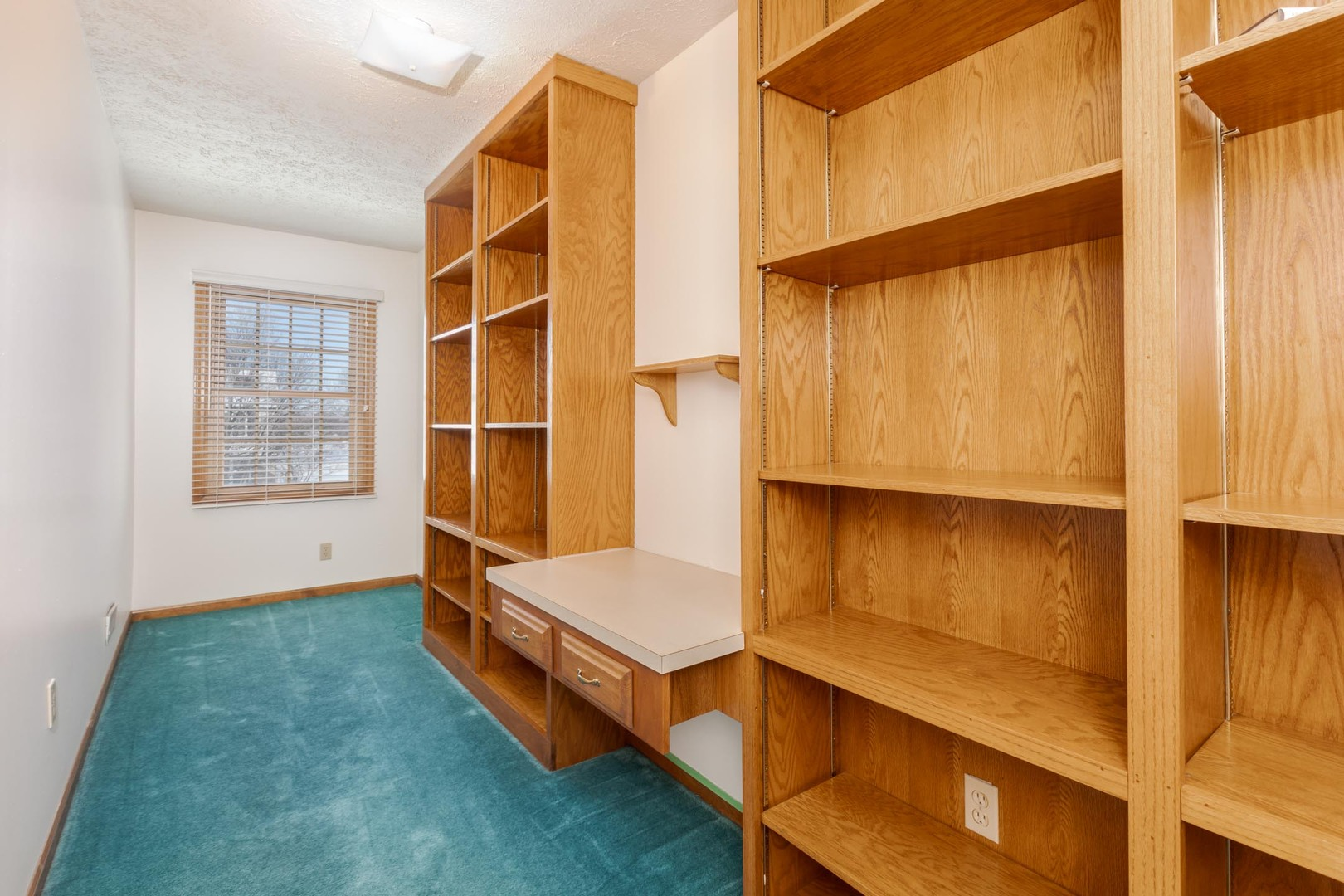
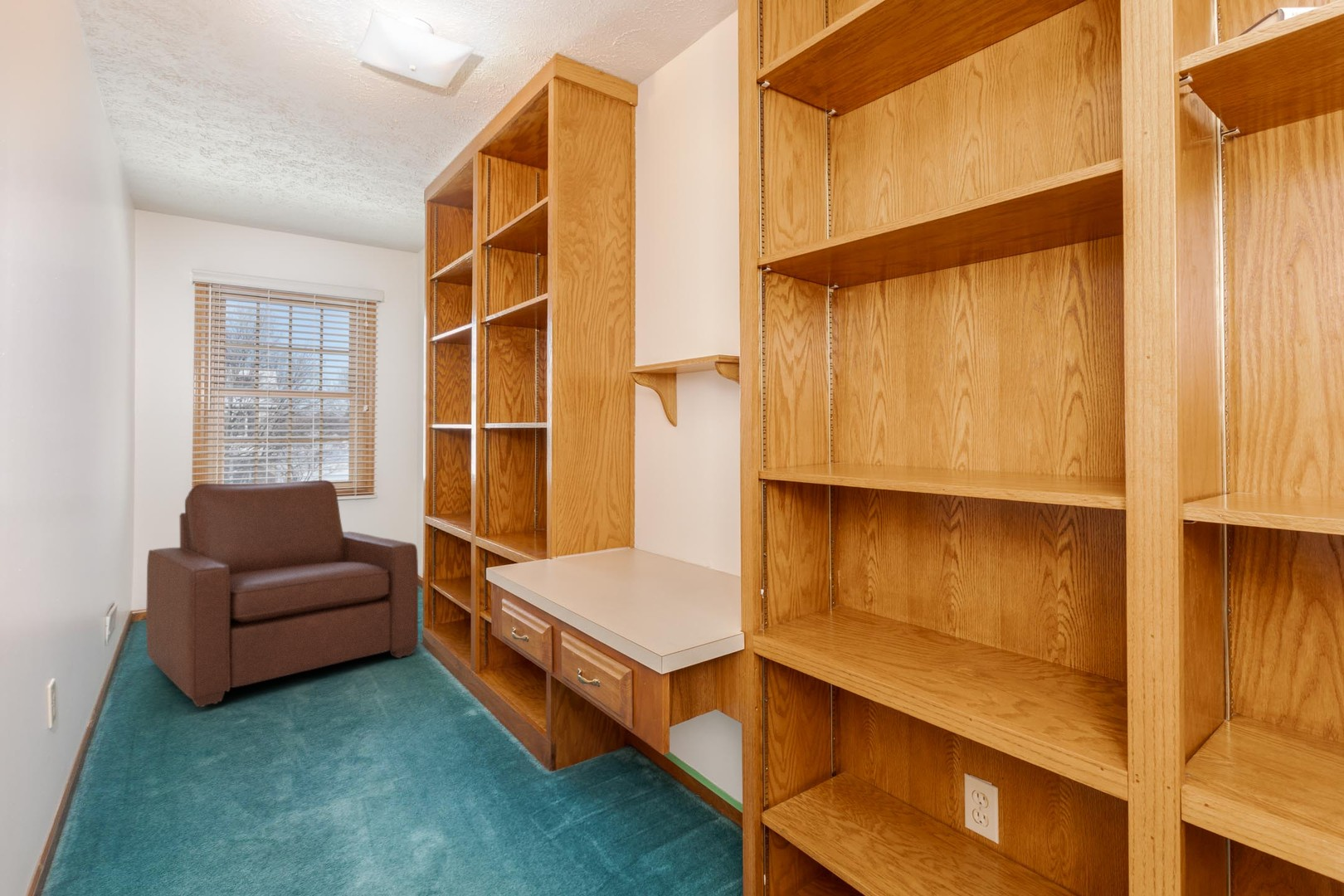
+ chair [145,480,419,708]
